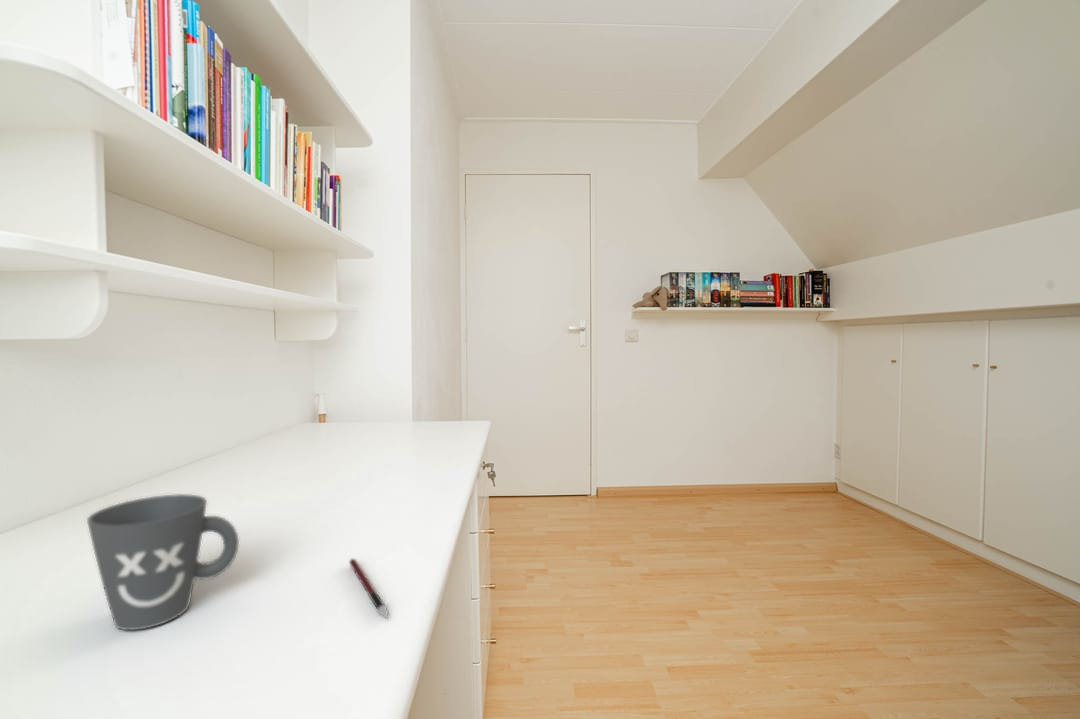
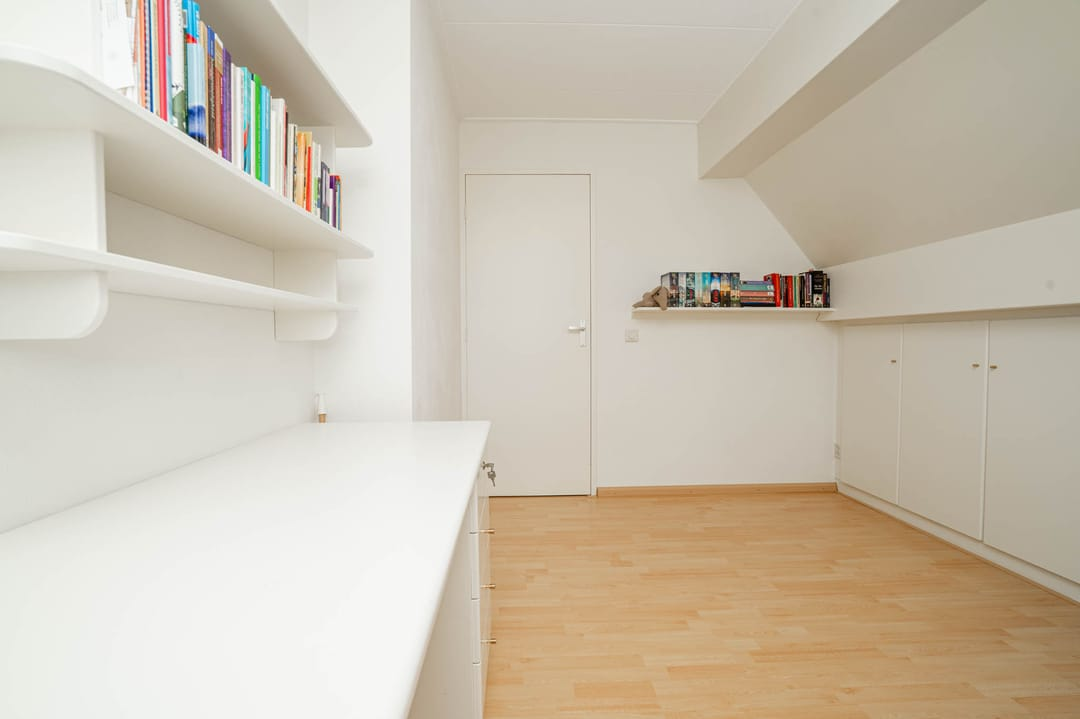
- mug [86,493,240,631]
- pen [348,558,389,619]
